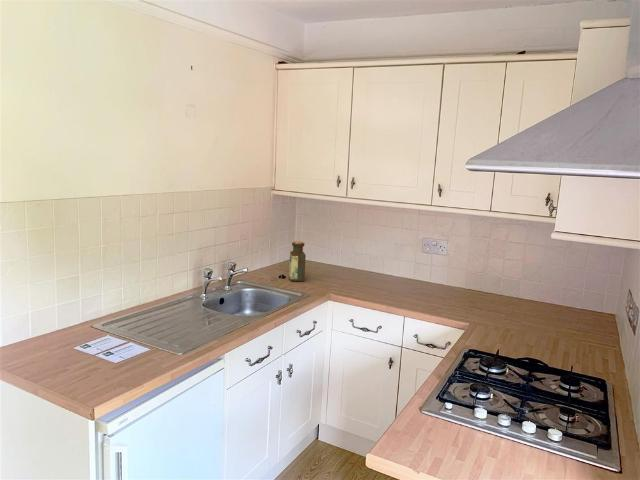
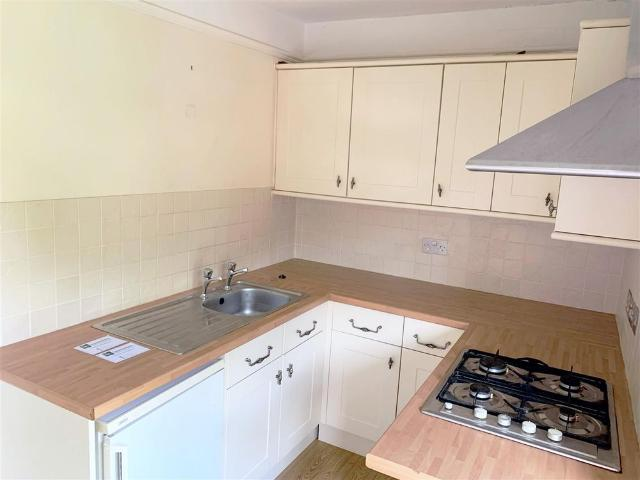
- bottle [288,240,307,282]
